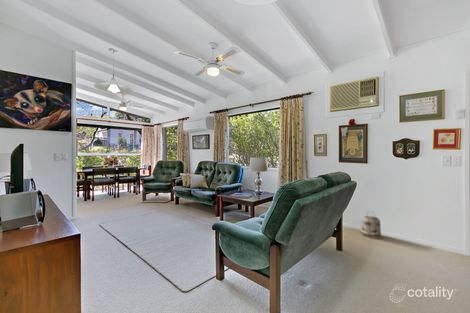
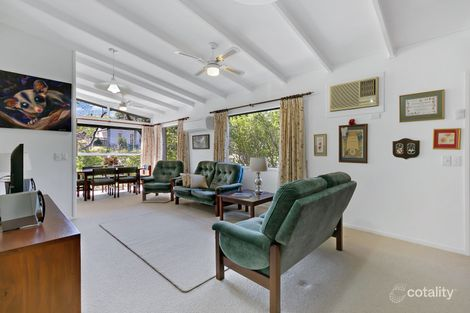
- basket [360,210,382,239]
